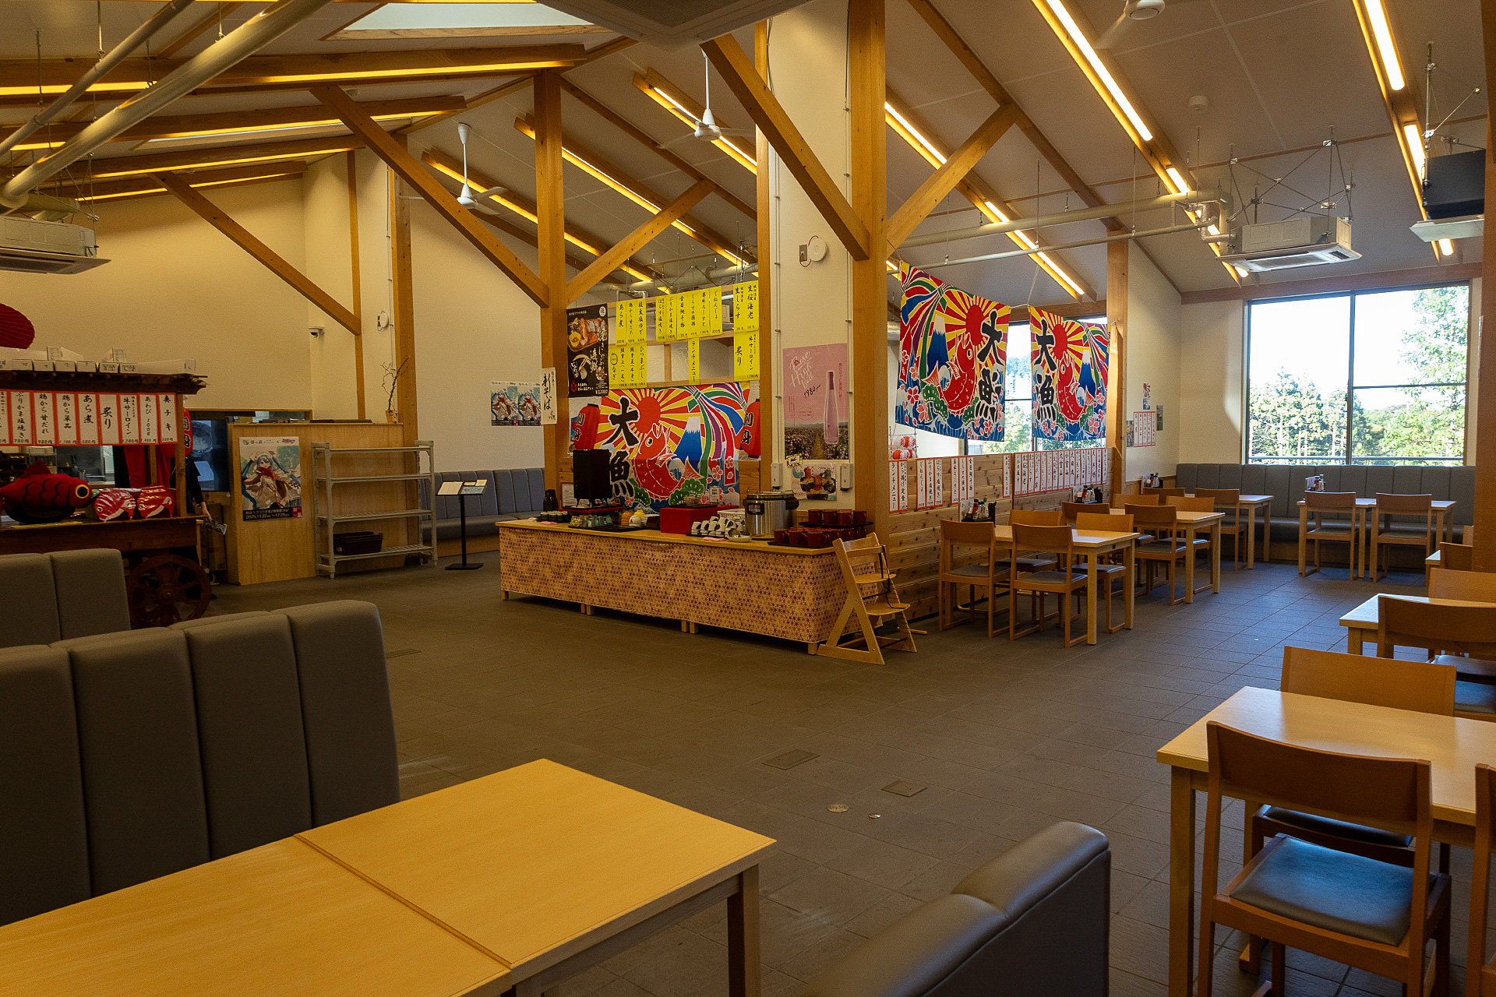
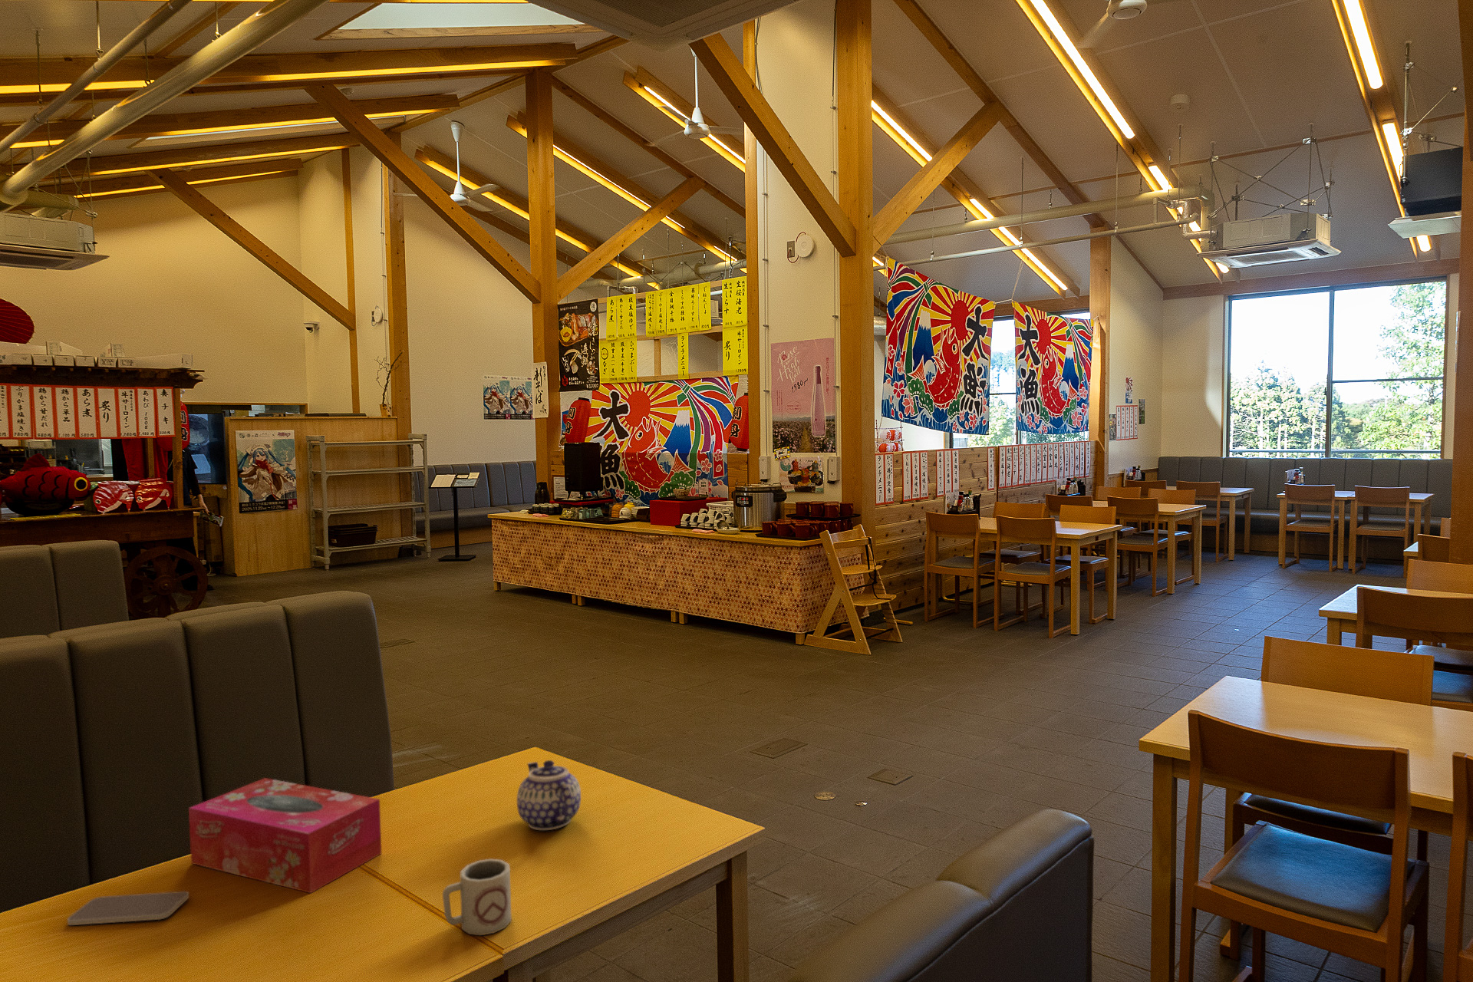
+ smartphone [67,891,190,926]
+ teapot [516,760,582,831]
+ cup [442,858,513,936]
+ tissue box [189,777,382,894]
